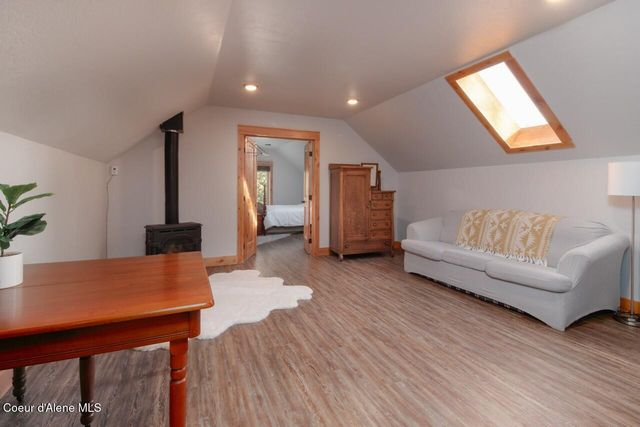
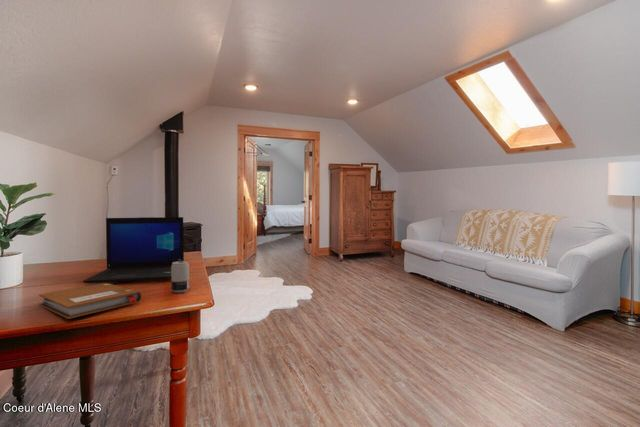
+ notebook [38,282,142,320]
+ beverage can [171,259,190,293]
+ laptop [82,216,185,284]
